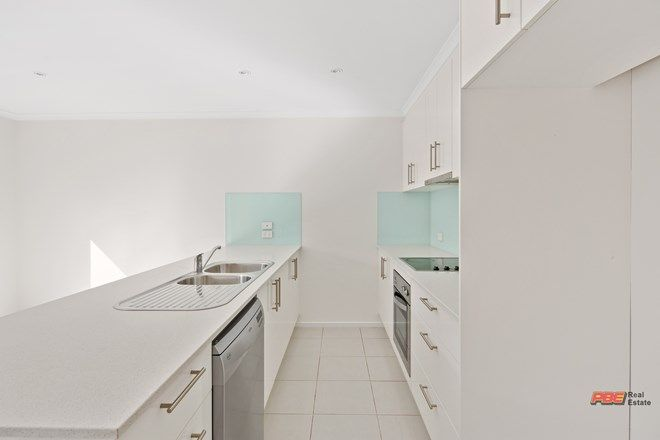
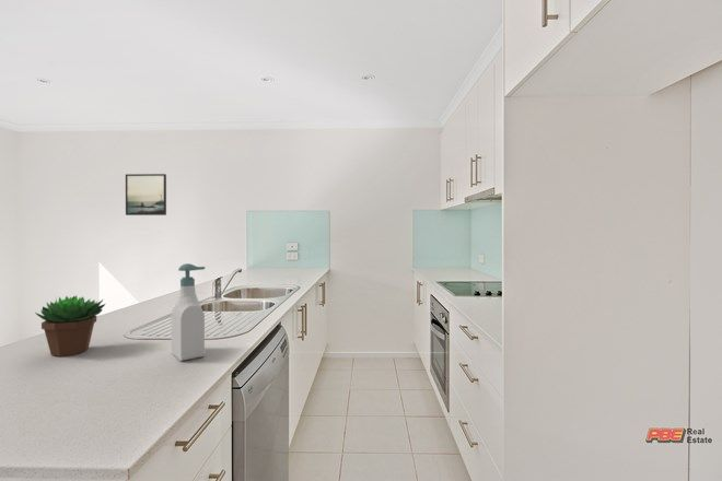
+ soap bottle [171,262,206,362]
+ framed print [125,173,167,216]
+ succulent plant [34,294,106,357]
